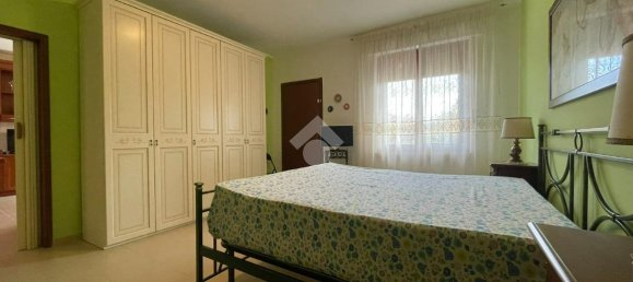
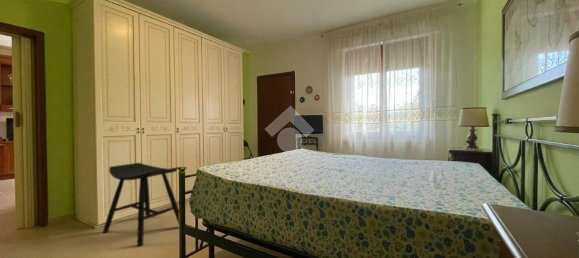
+ stool [102,162,180,247]
